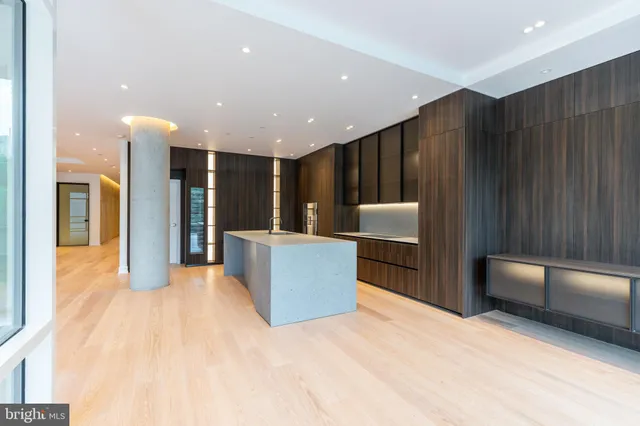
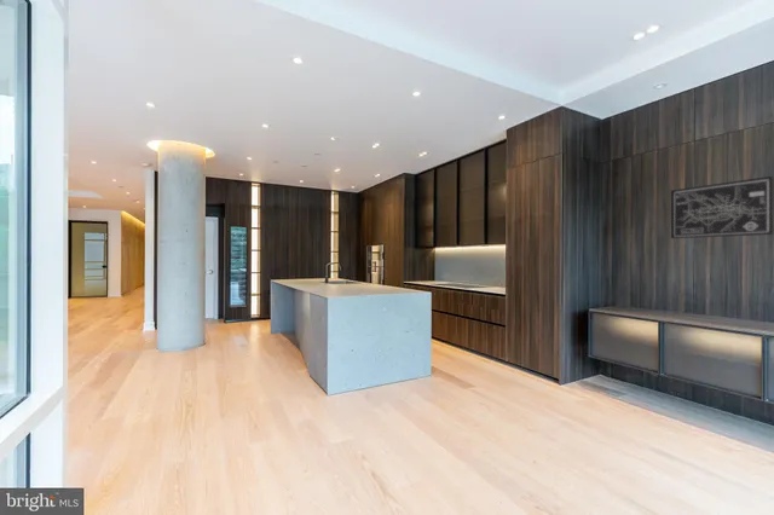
+ wall art [670,175,774,239]
